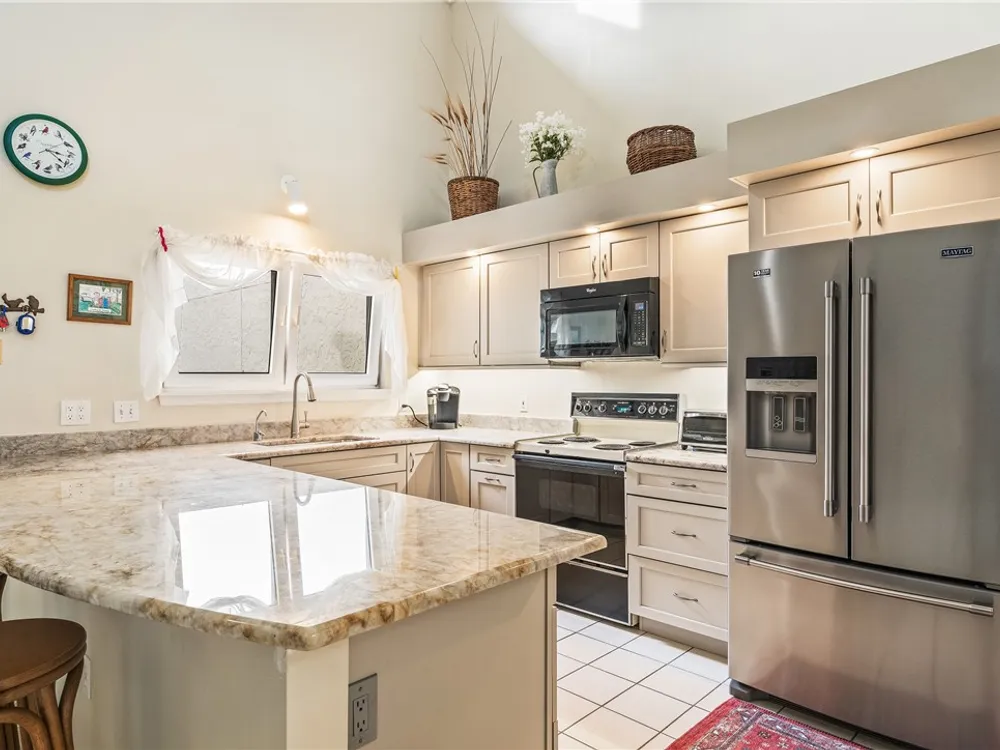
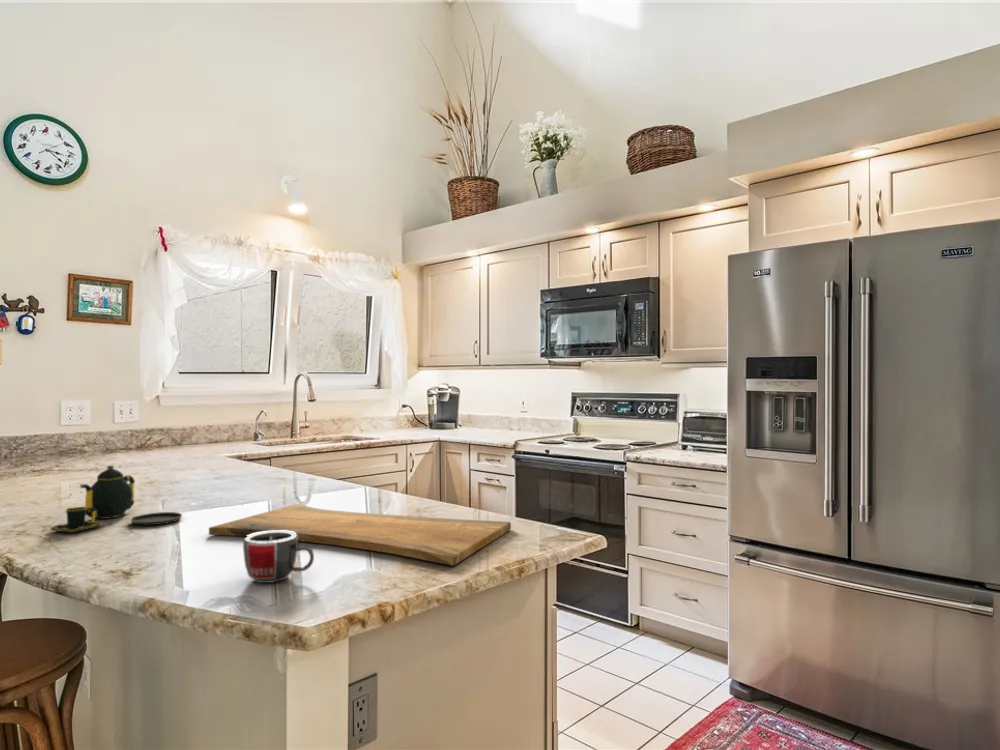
+ teapot [49,464,183,534]
+ cutting board [208,502,512,567]
+ mug [242,531,315,584]
